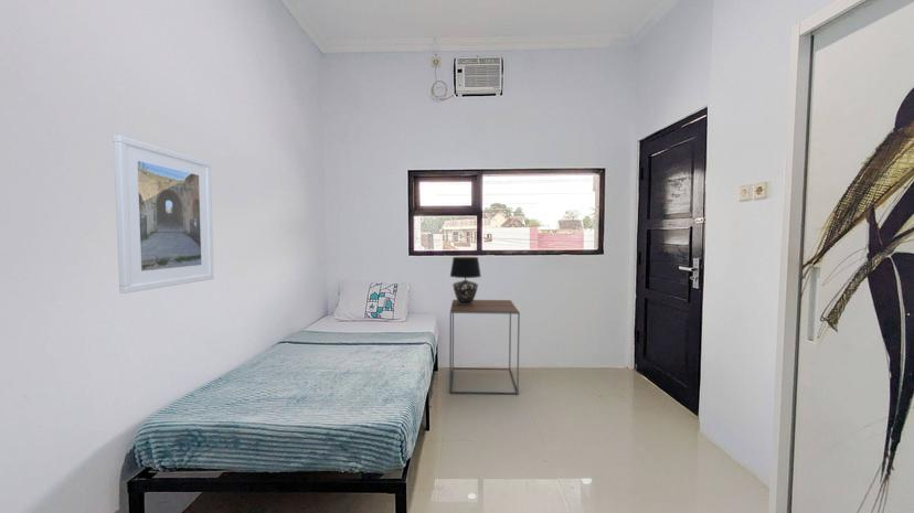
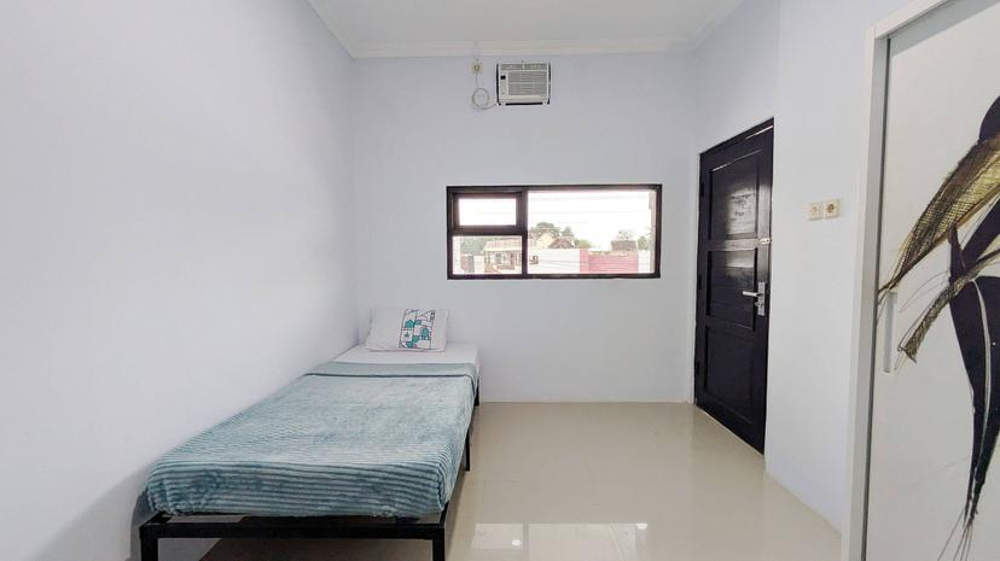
- table lamp [449,256,482,304]
- side table [448,299,521,396]
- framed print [113,135,215,295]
